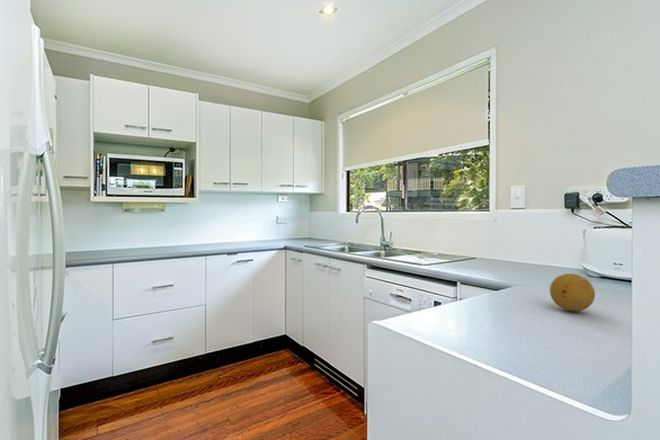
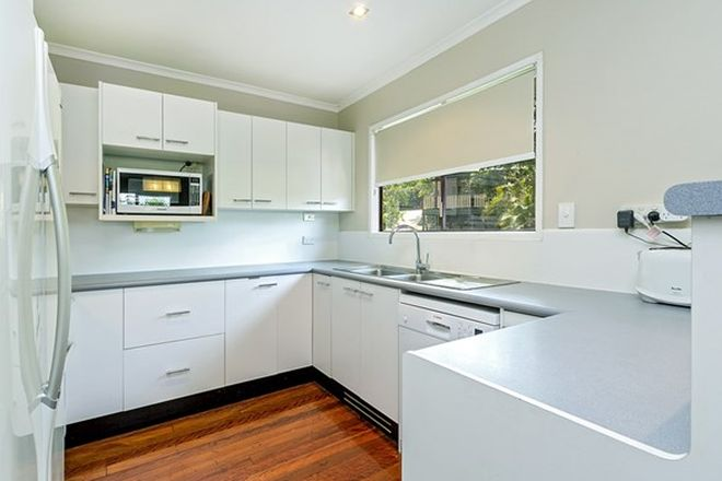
- fruit [549,273,596,312]
